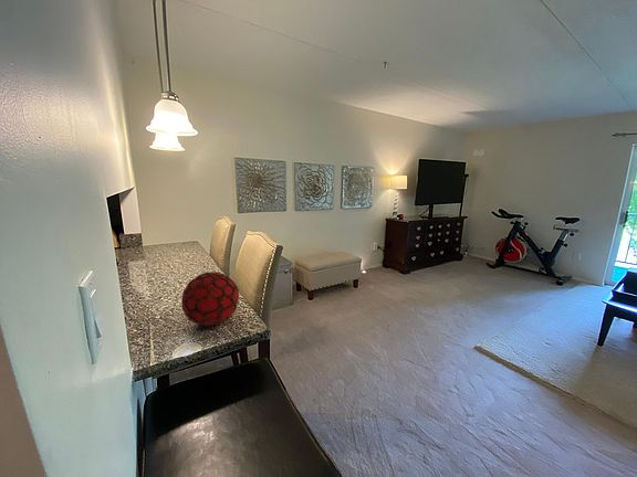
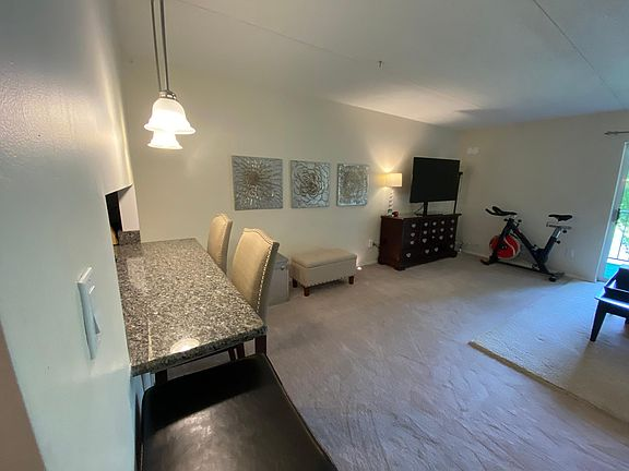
- decorative orb [180,271,240,328]
